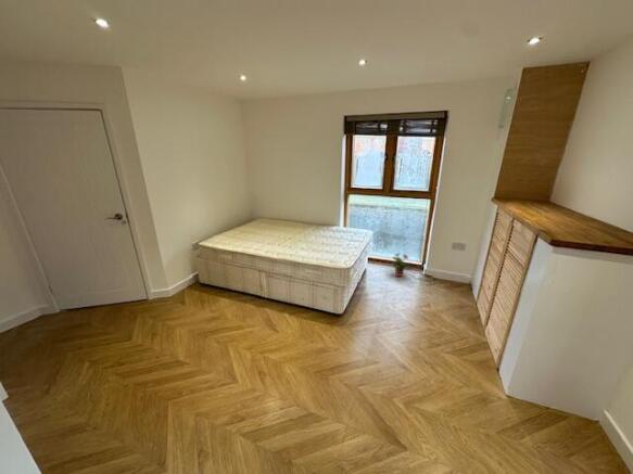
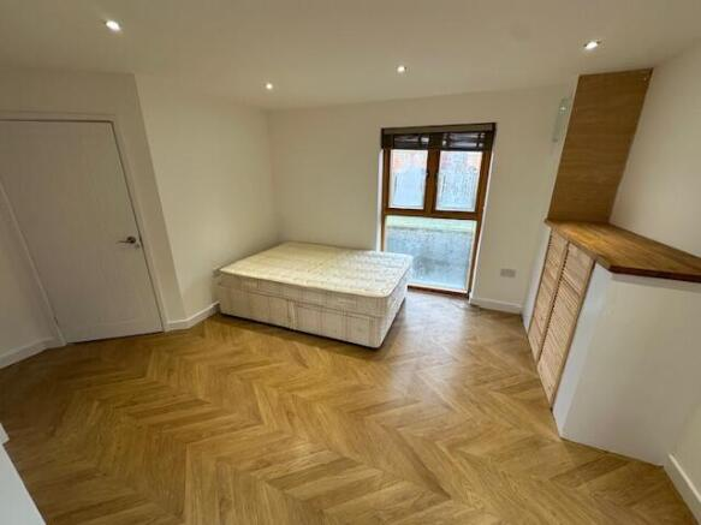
- potted plant [389,253,413,278]
